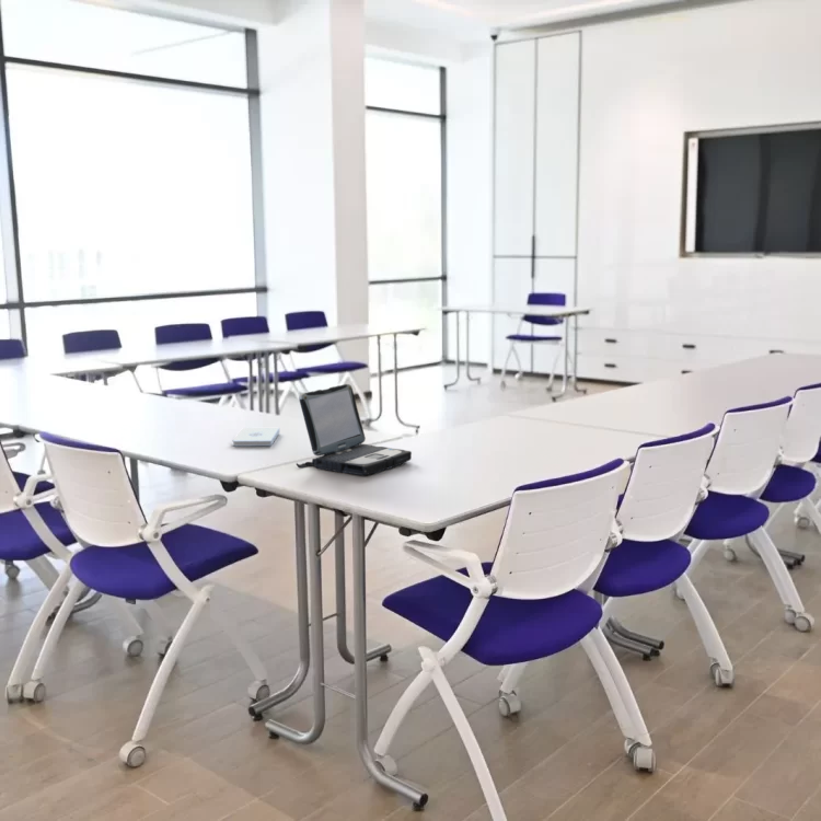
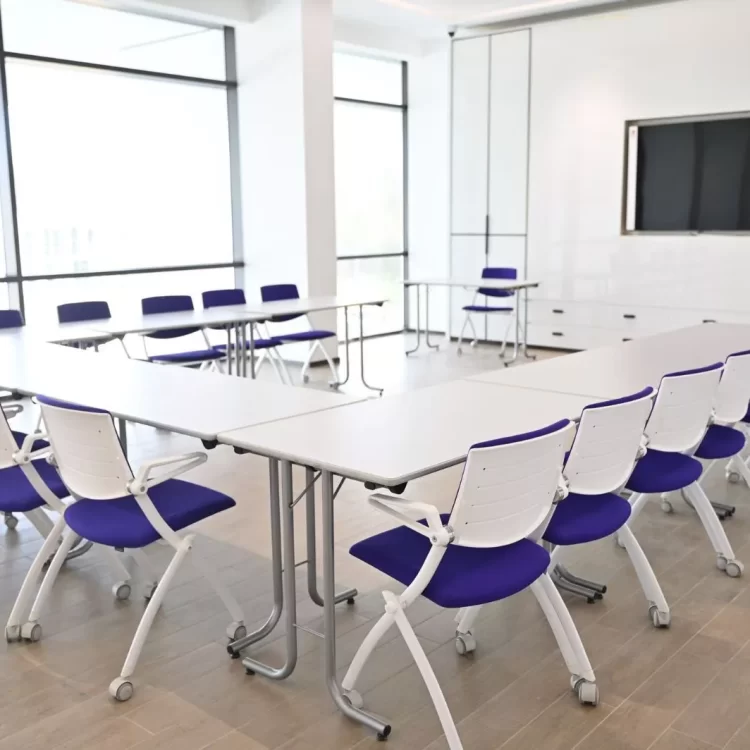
- notepad [232,427,280,447]
- laptop [296,383,413,476]
